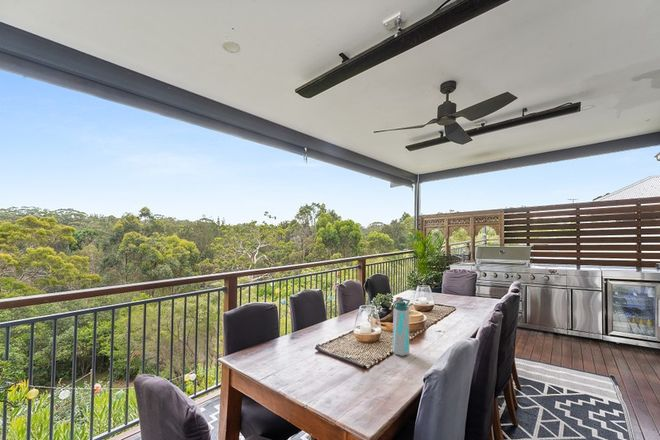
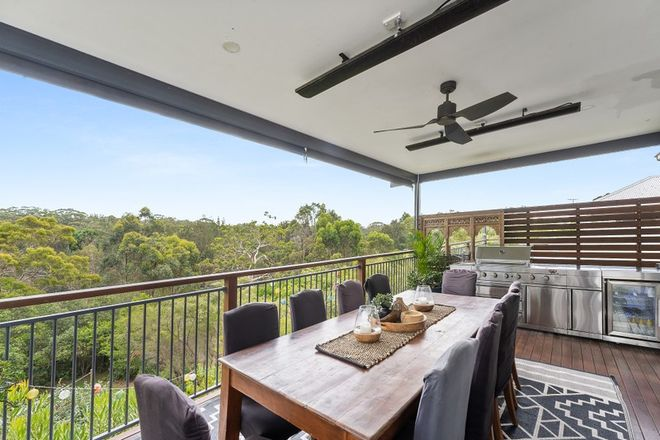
- water bottle [392,298,411,357]
